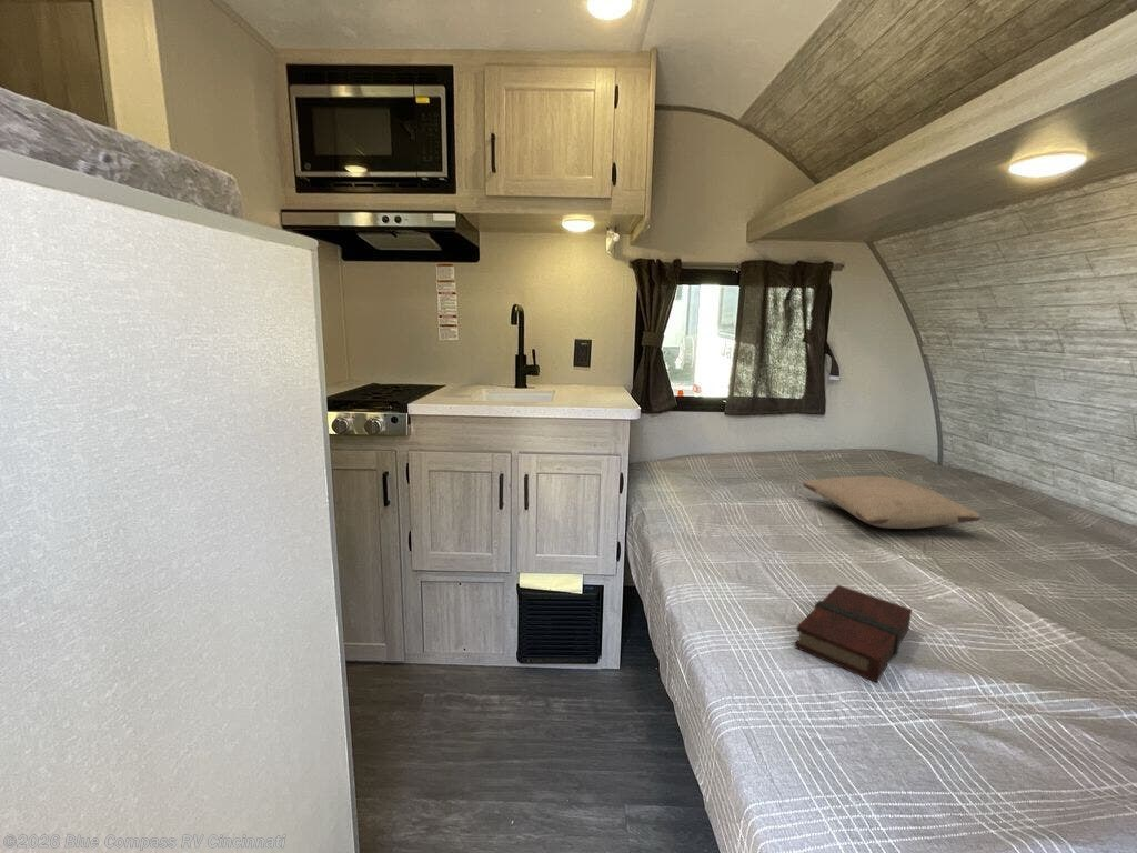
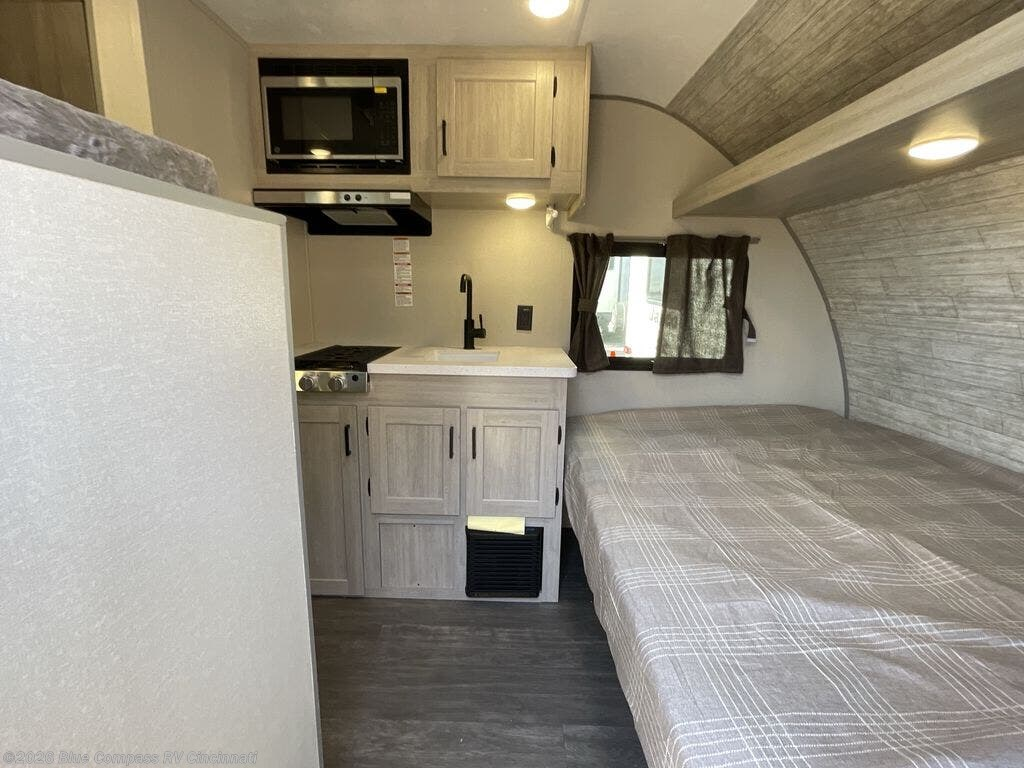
- book [794,584,913,684]
- pillow [802,475,983,530]
